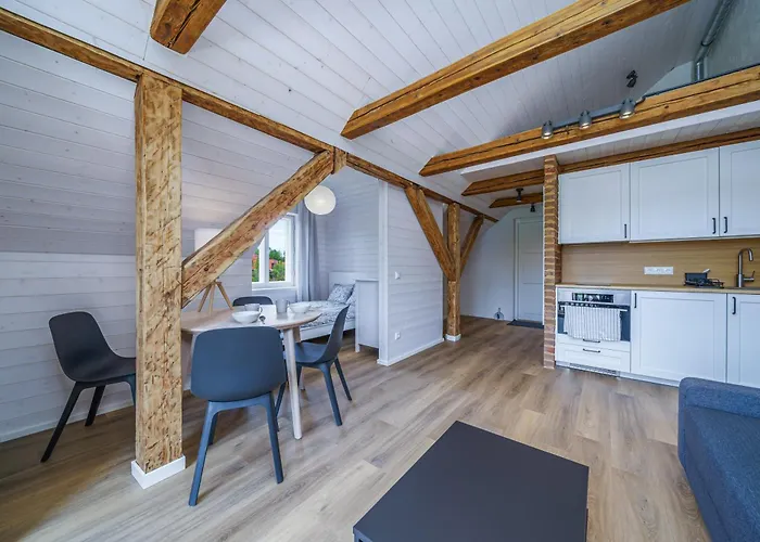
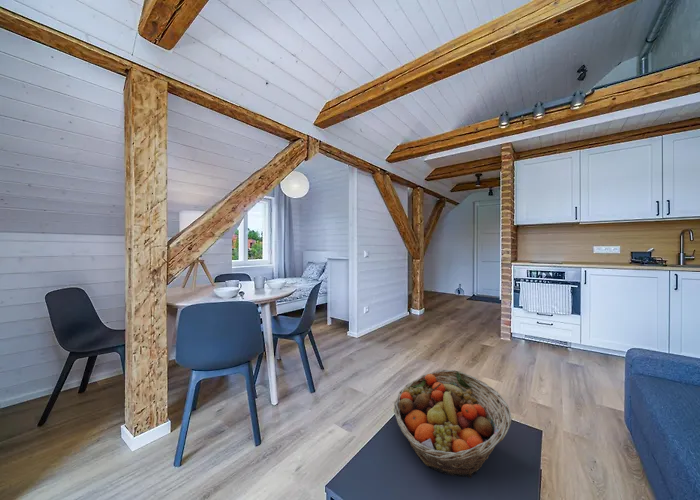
+ fruit basket [393,369,512,479]
